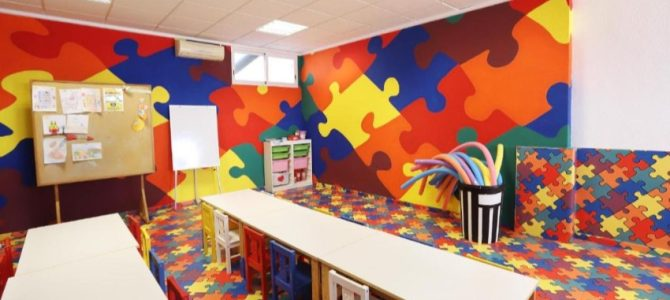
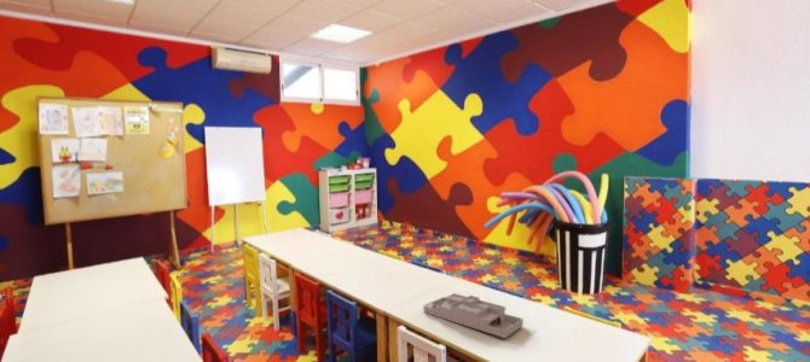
+ desk organizer [422,292,525,339]
